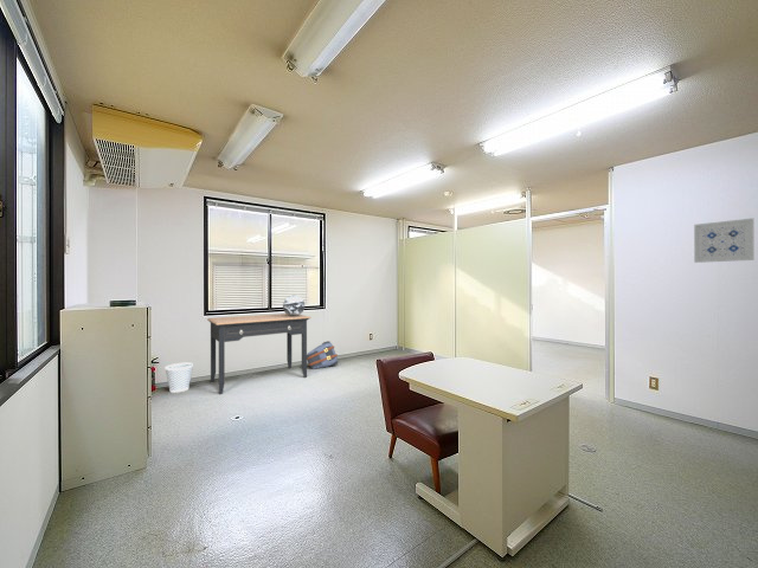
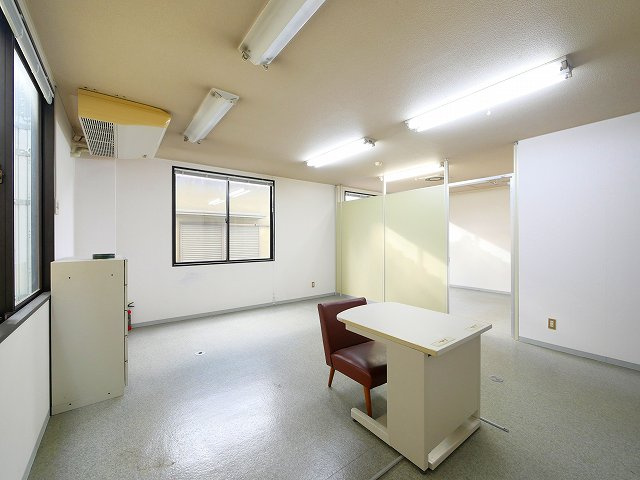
- wall art [693,217,756,264]
- decorative globe [282,295,306,316]
- backpack [307,340,339,370]
- desk [206,312,311,395]
- wastebasket [163,362,194,394]
